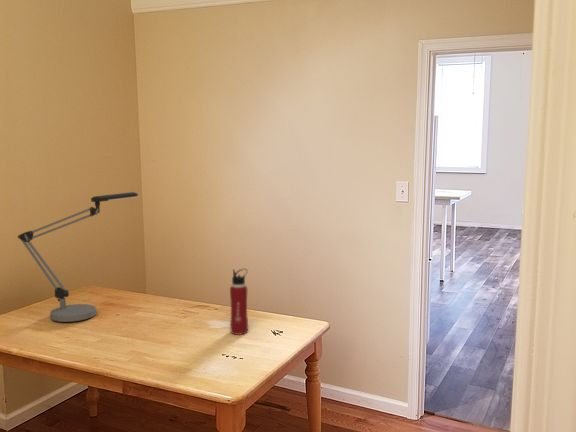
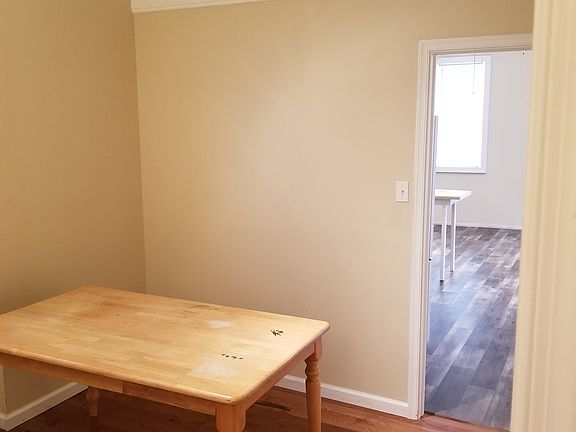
- water bottle [229,268,249,336]
- desk lamp [17,191,139,323]
